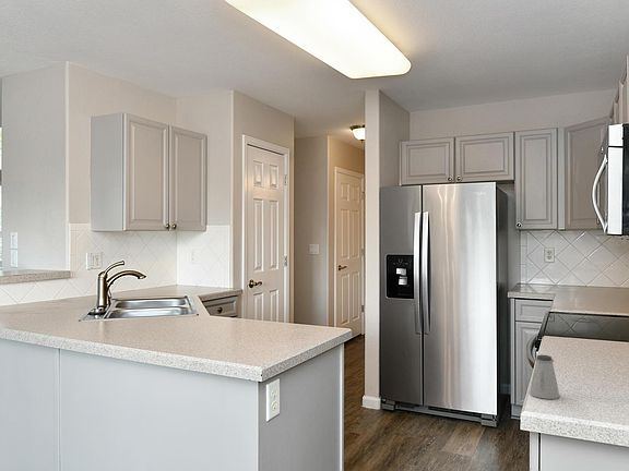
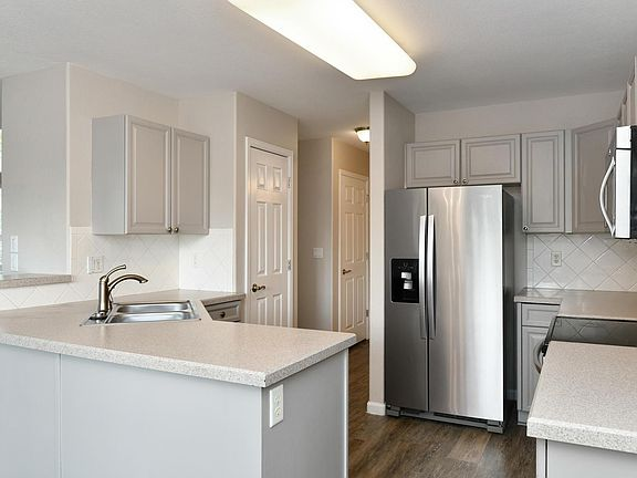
- saltshaker [529,354,561,400]
